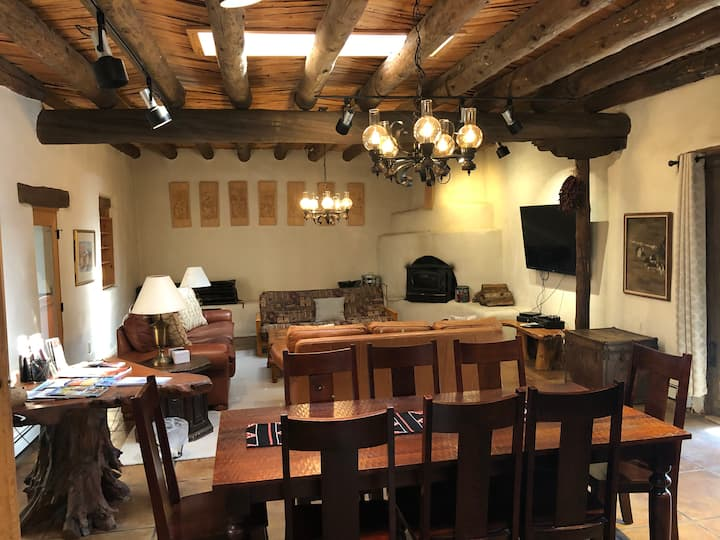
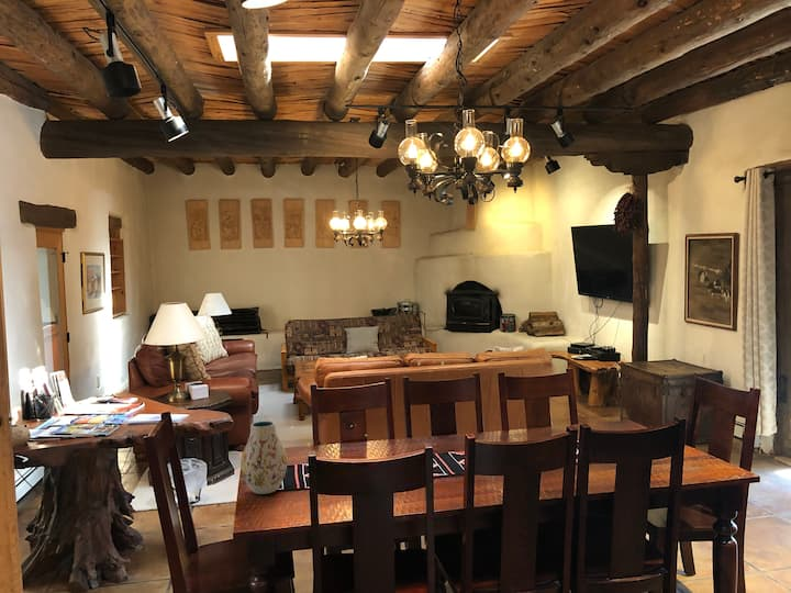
+ vase [239,421,289,495]
